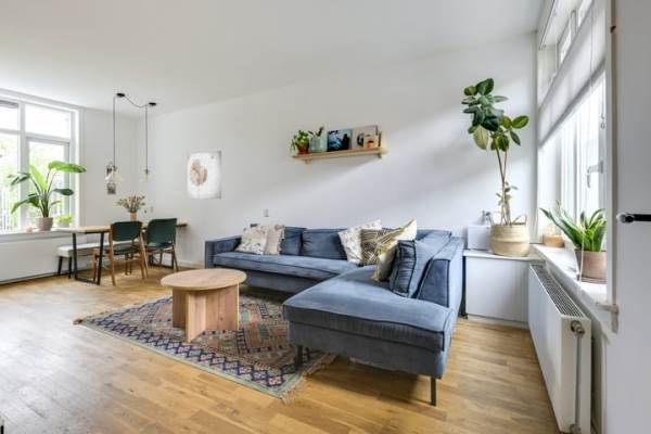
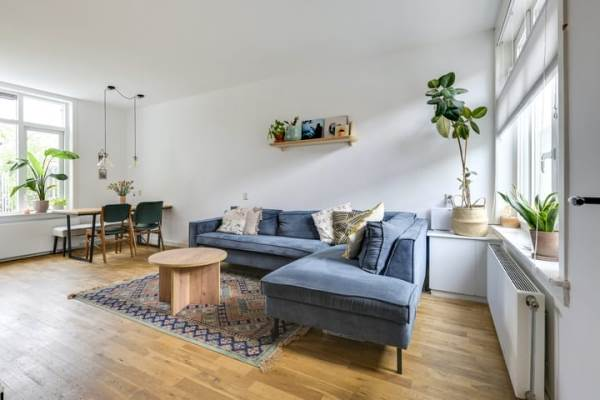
- wall art [187,150,222,201]
